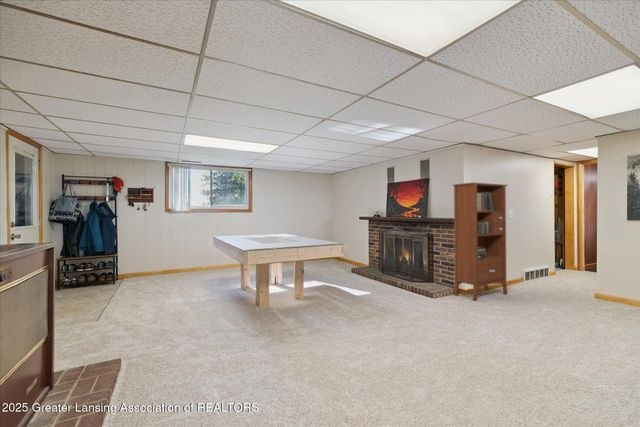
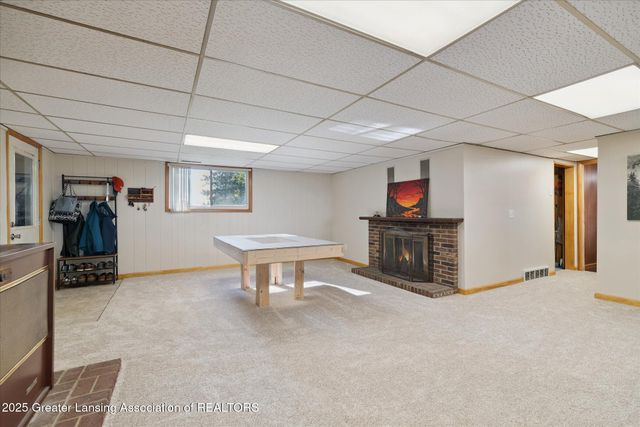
- bookcase [452,181,508,302]
